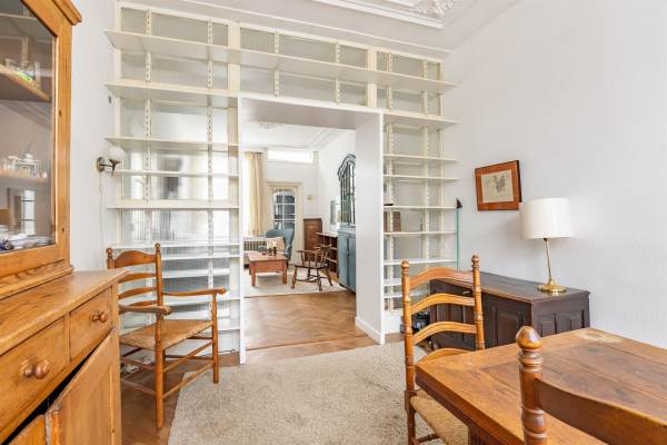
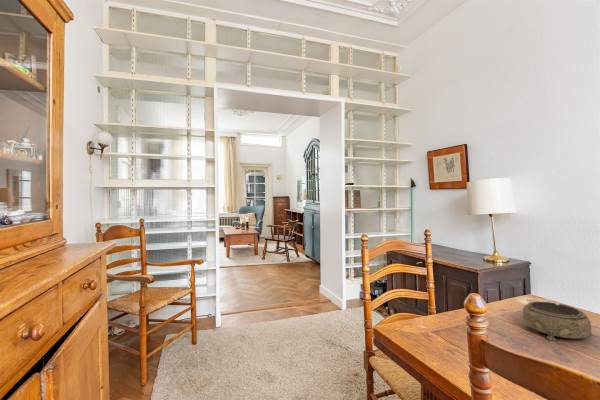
+ decorative bowl [521,301,593,342]
